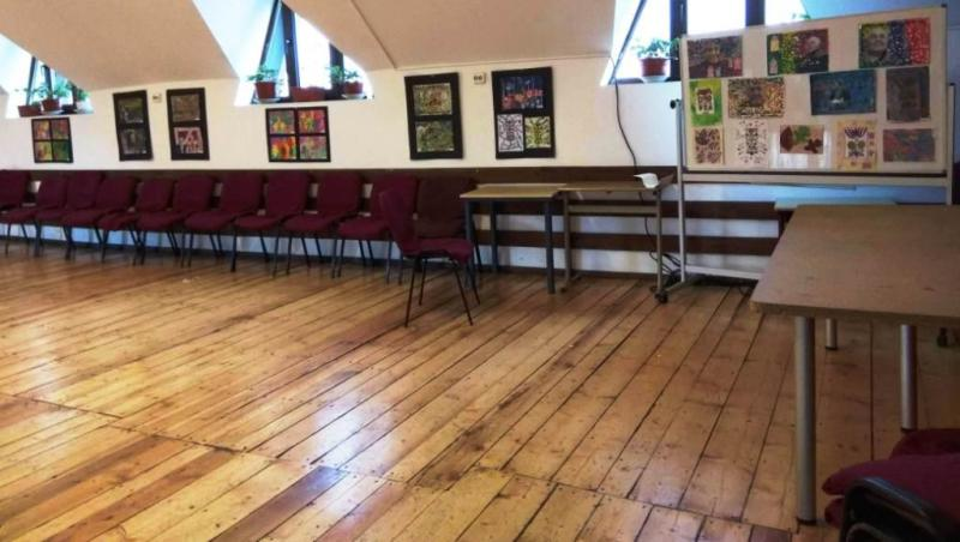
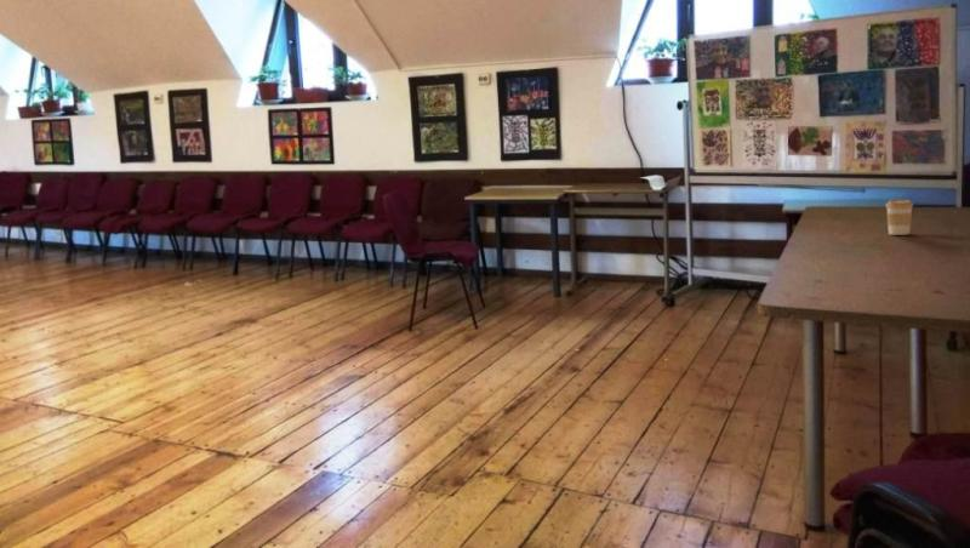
+ coffee cup [885,199,914,236]
